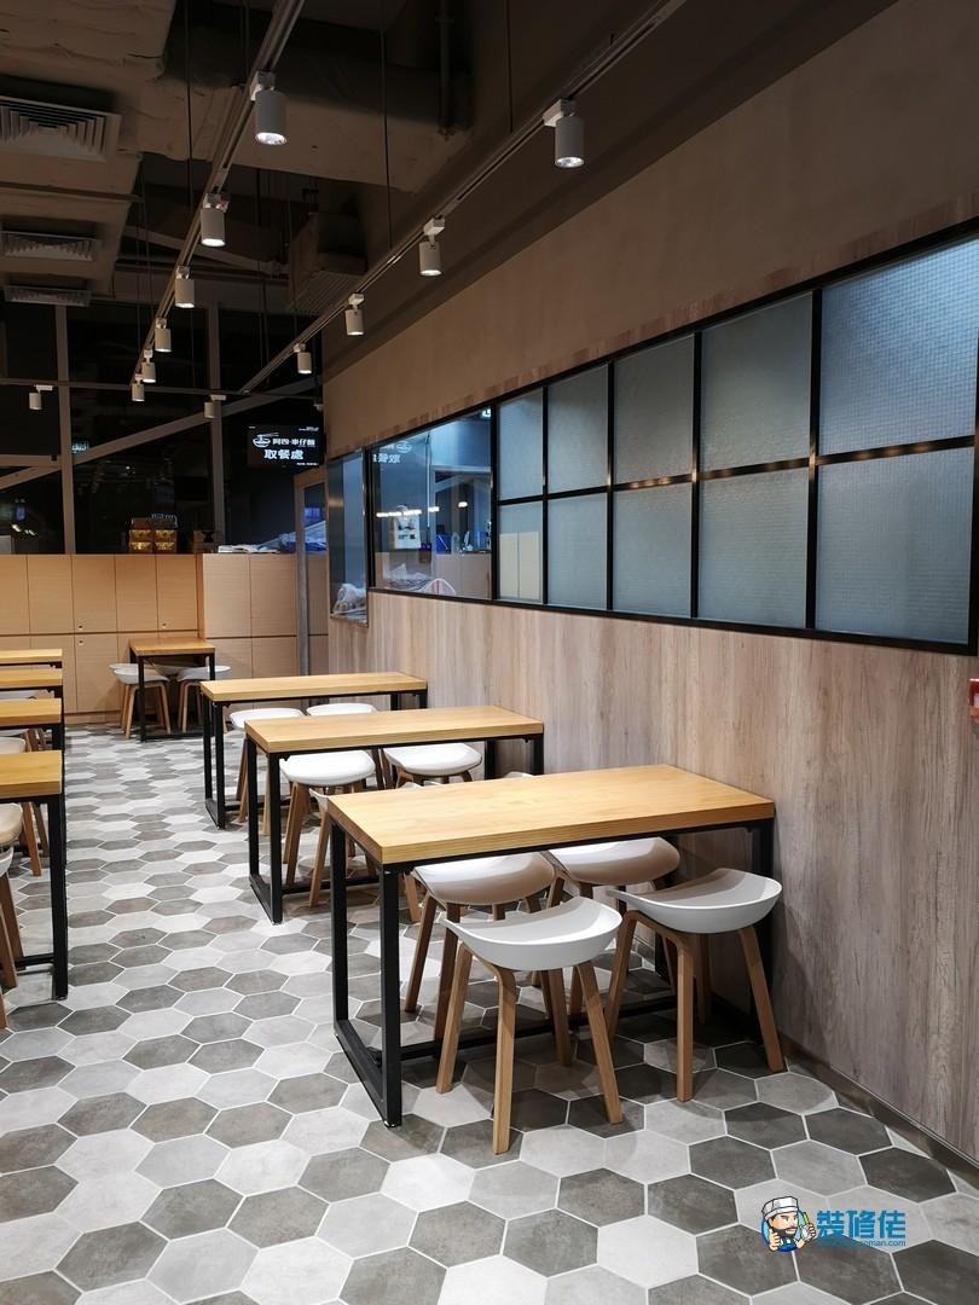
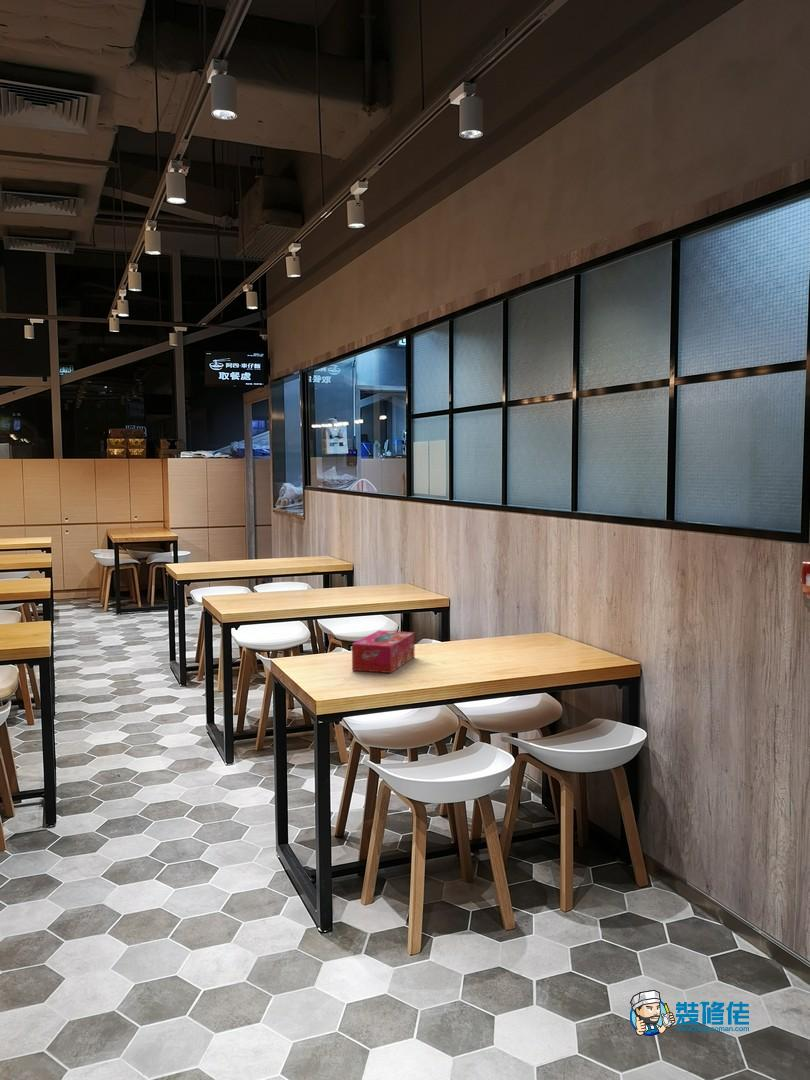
+ tissue box [351,629,416,674]
